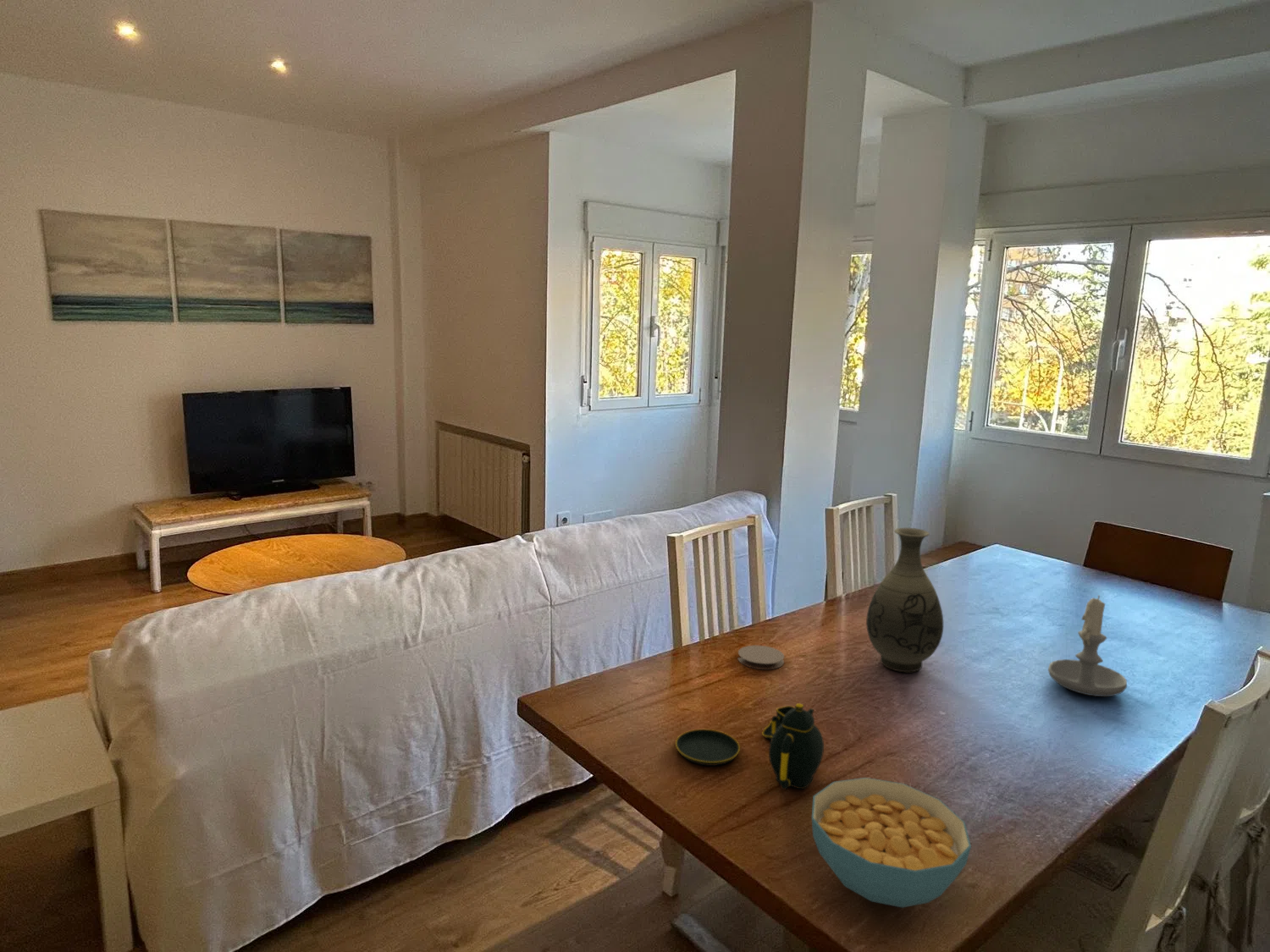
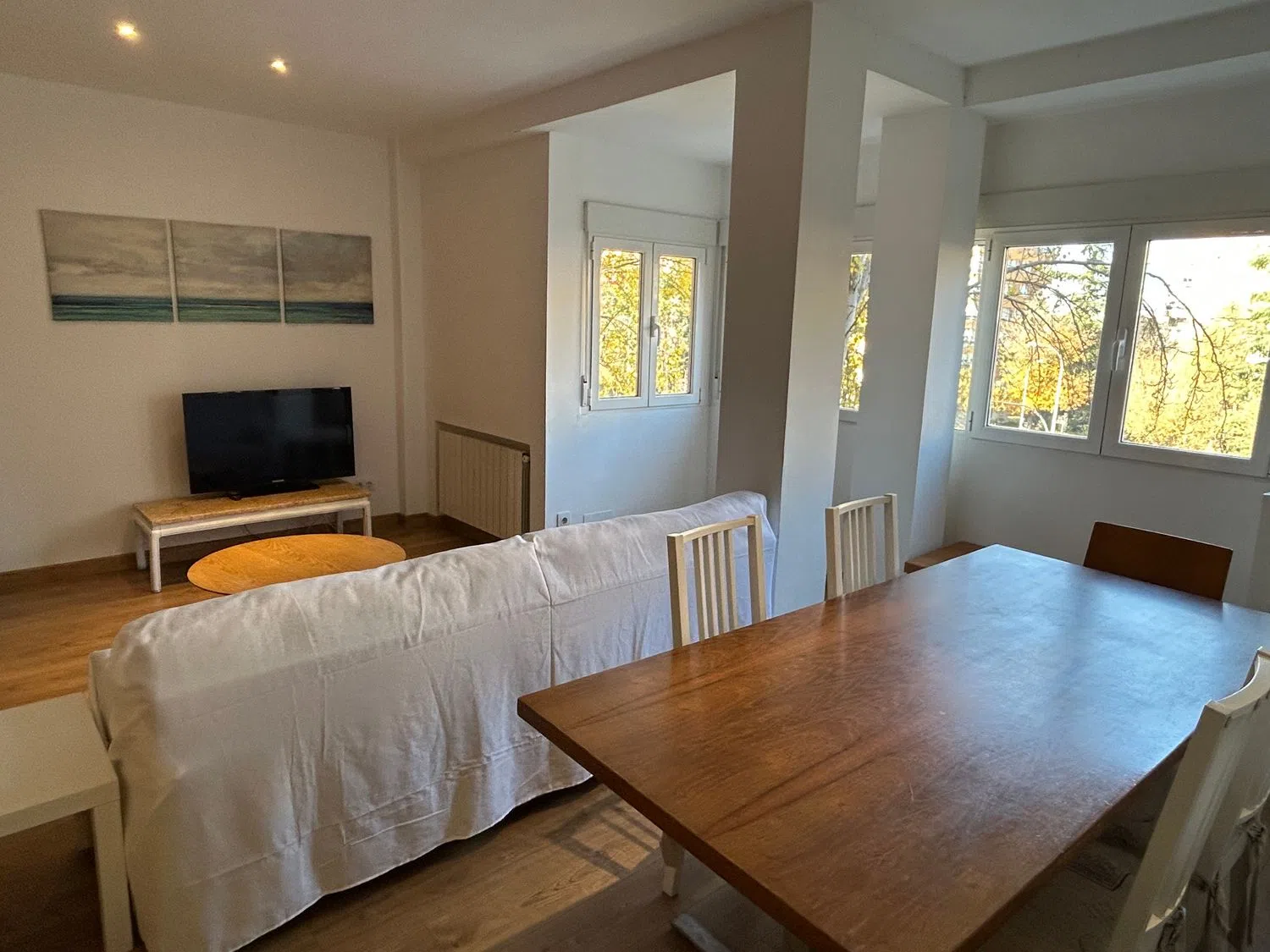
- teapot [675,702,825,790]
- vase [865,527,944,673]
- candle [1047,594,1128,697]
- coaster [737,645,785,670]
- cereal bowl [811,777,972,908]
